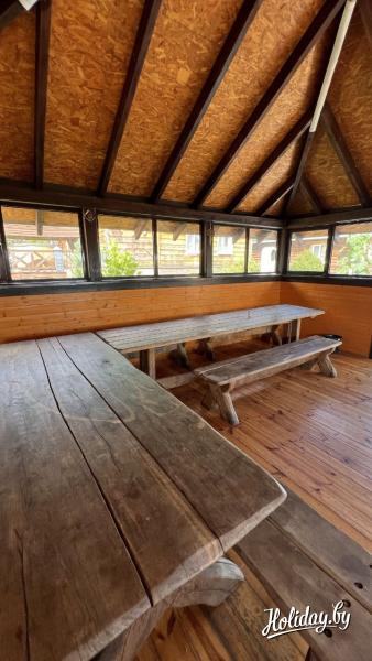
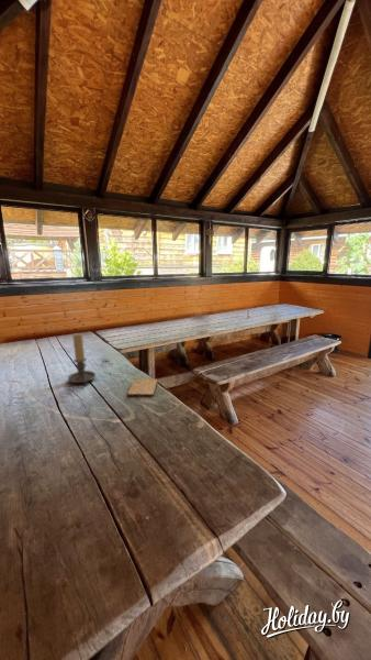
+ candle holder [67,332,97,386]
+ cutting board [126,378,158,398]
